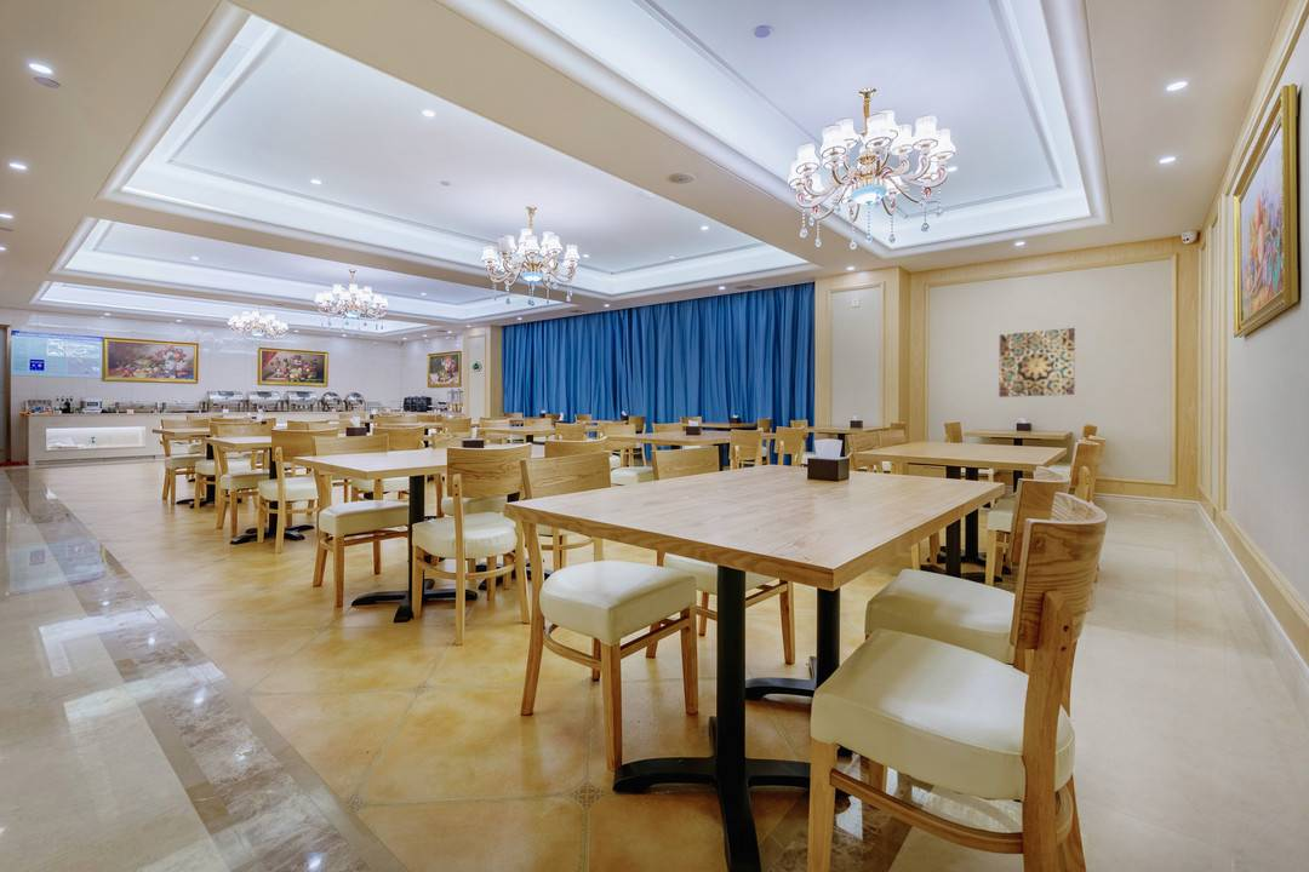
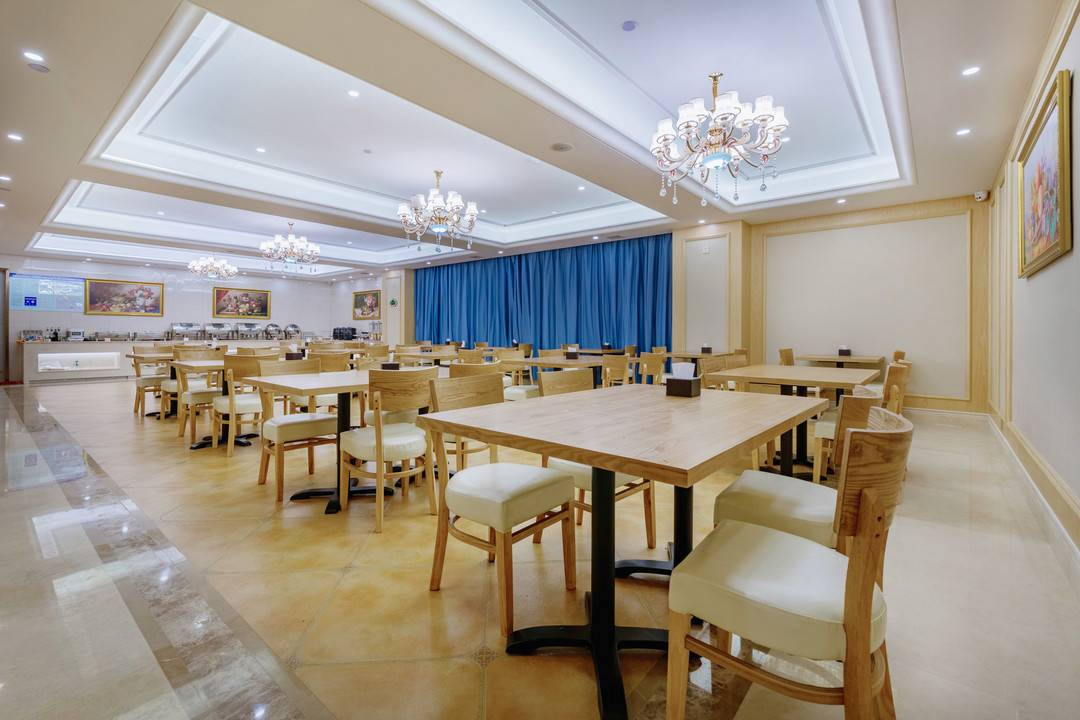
- wall art [998,327,1076,398]
